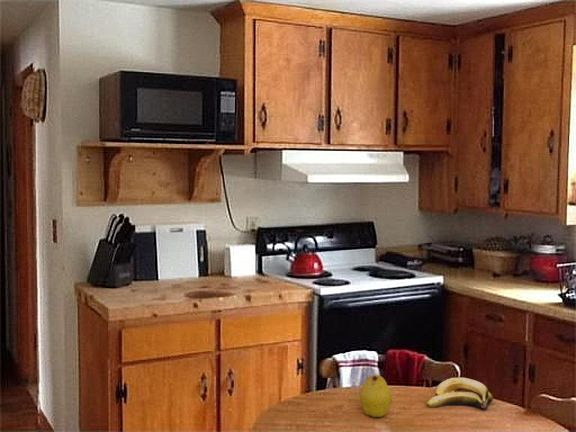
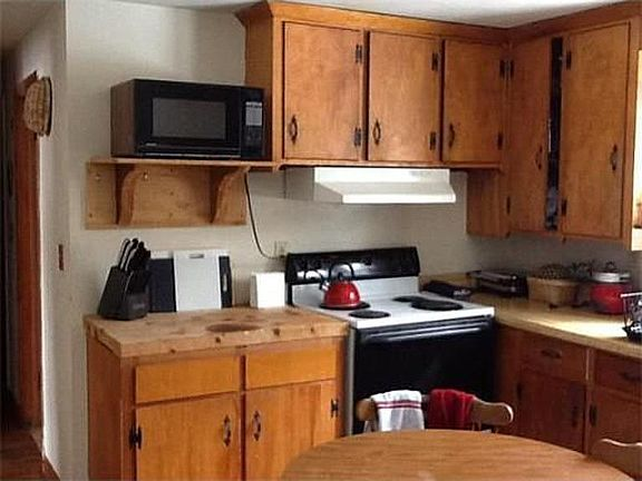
- fruit [358,374,393,418]
- banana [426,377,494,410]
